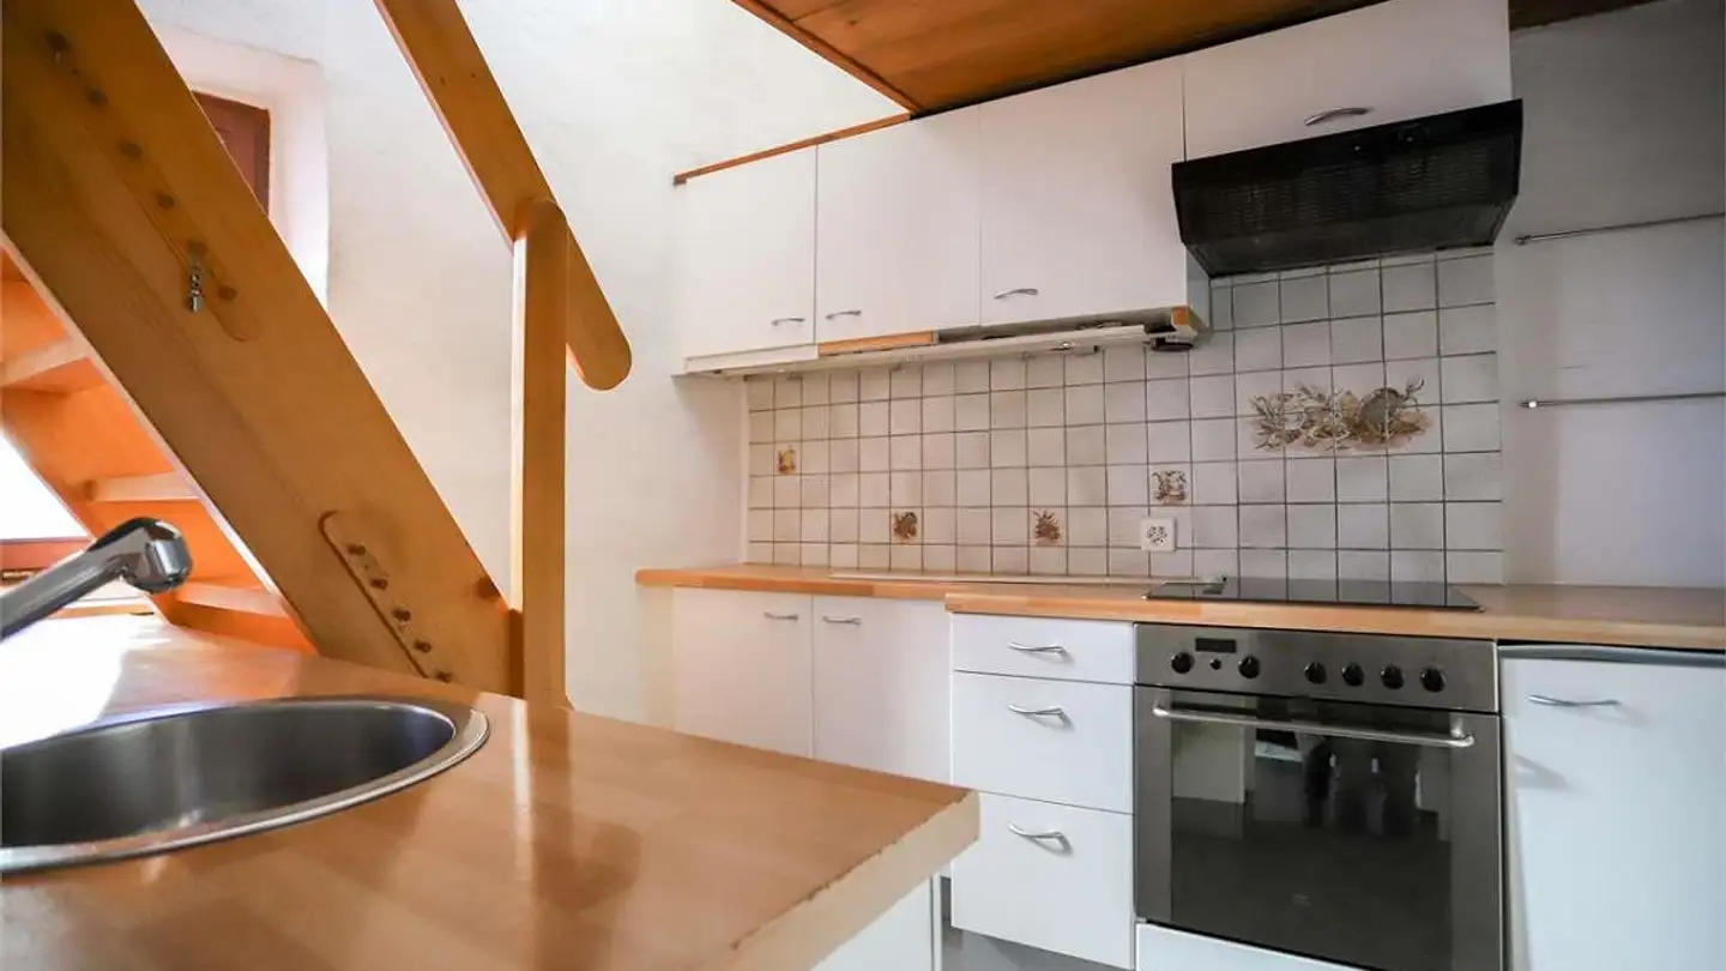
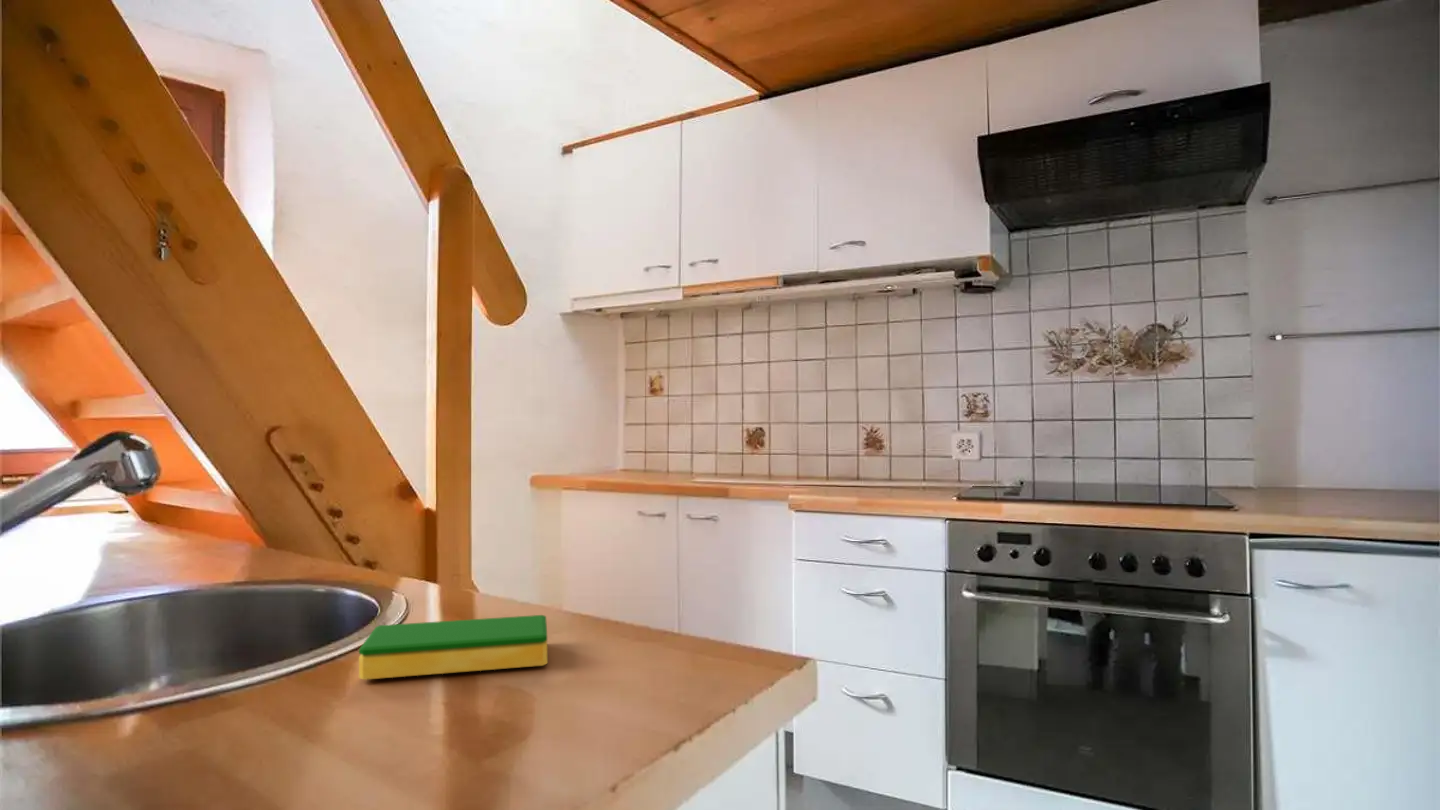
+ dish sponge [358,614,548,681]
